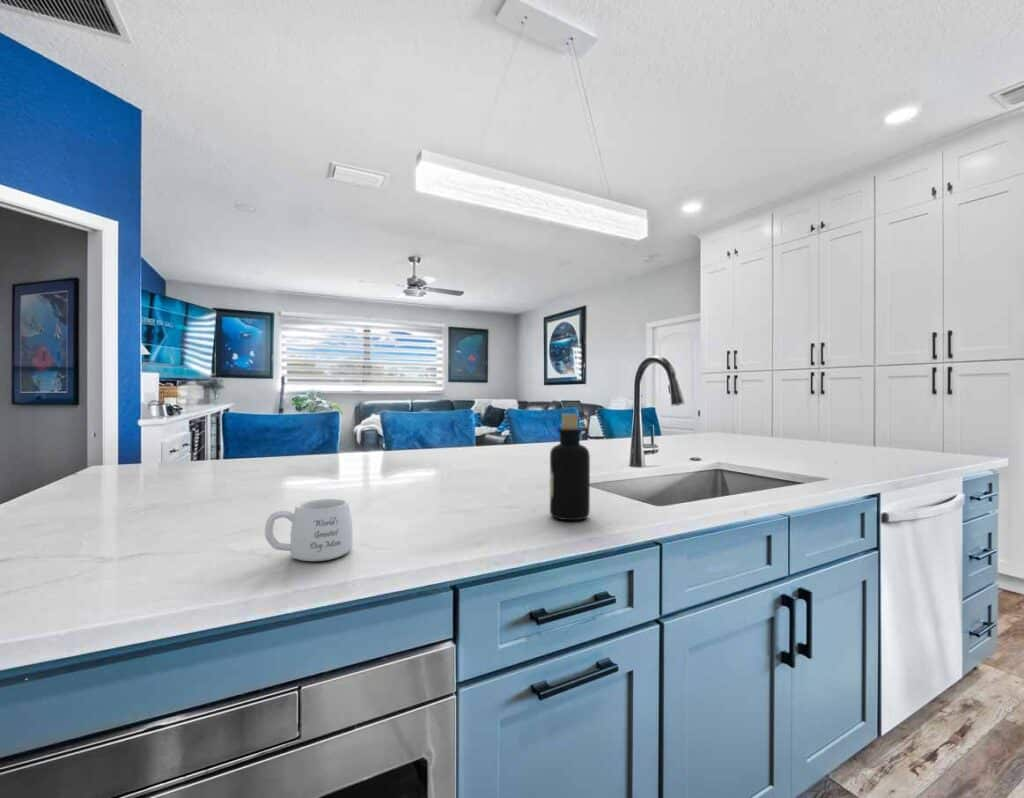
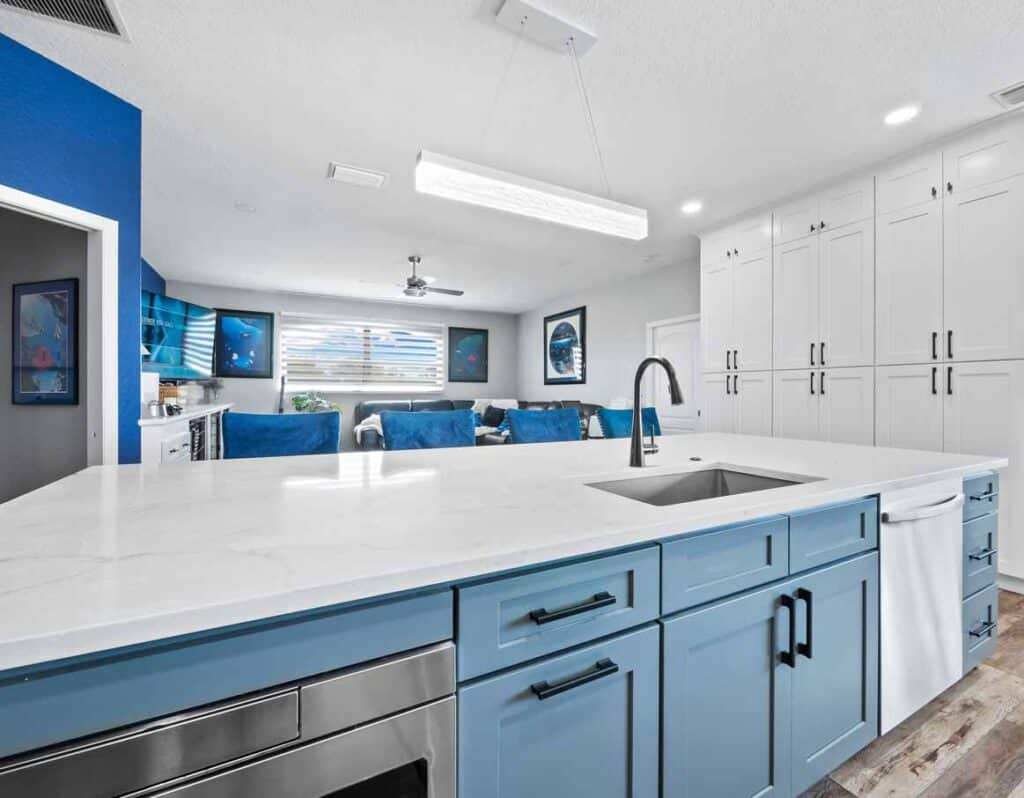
- mug [264,498,354,562]
- bottle [549,413,591,521]
